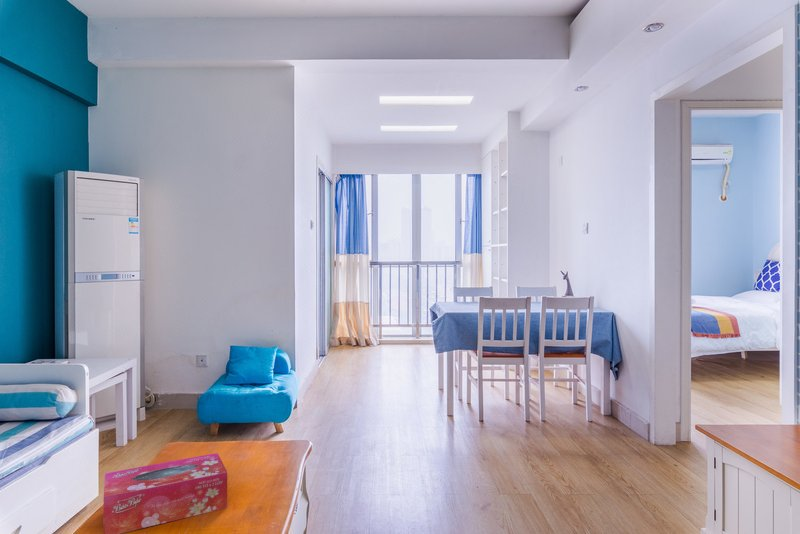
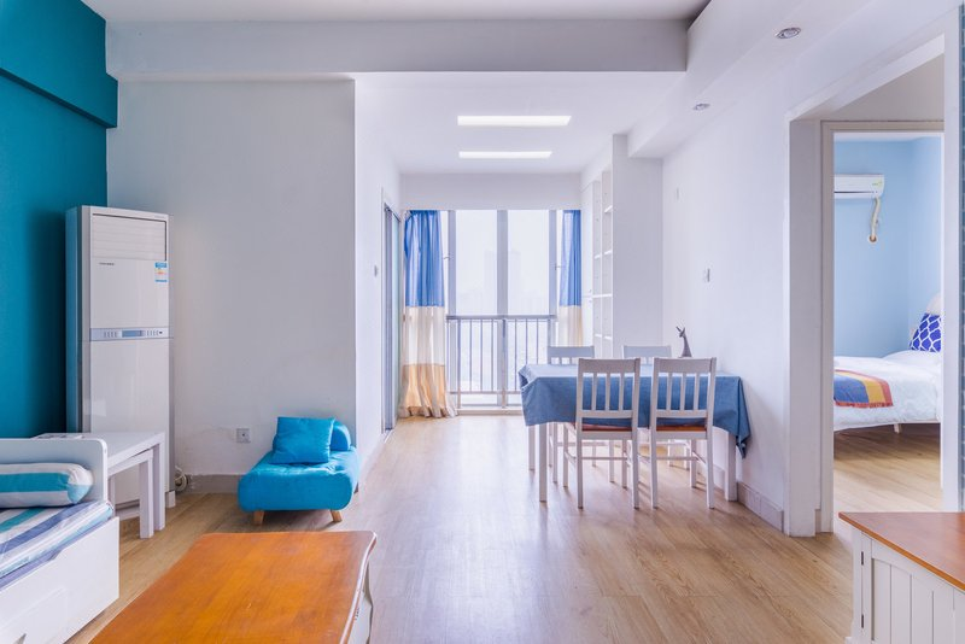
- tissue box [103,452,228,534]
